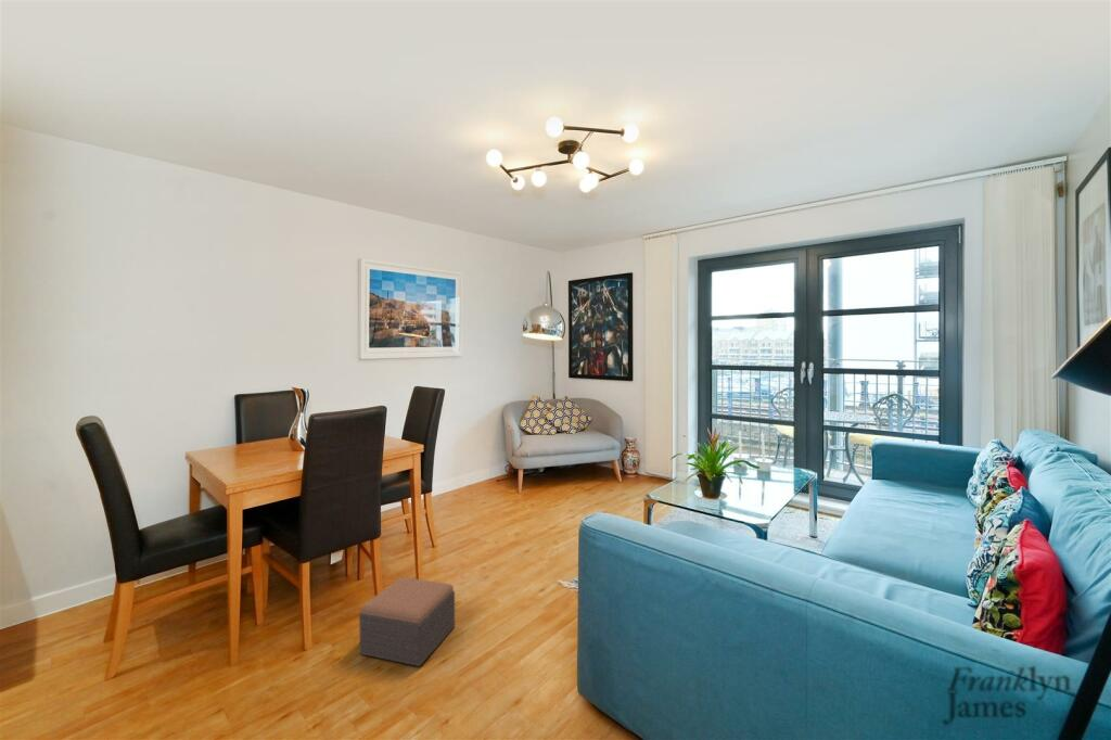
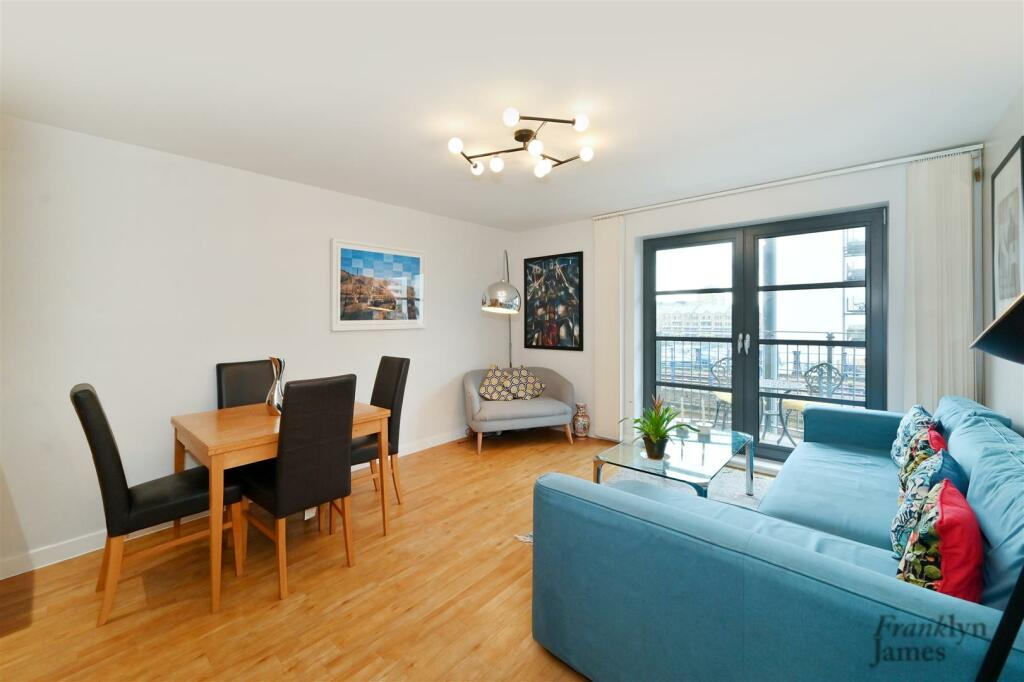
- footstool [358,576,456,667]
